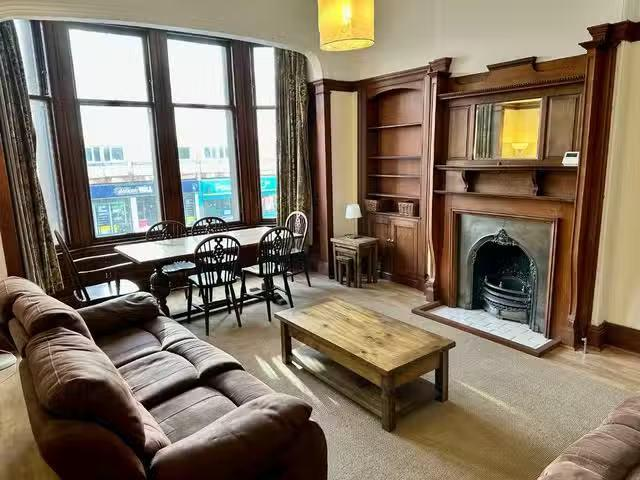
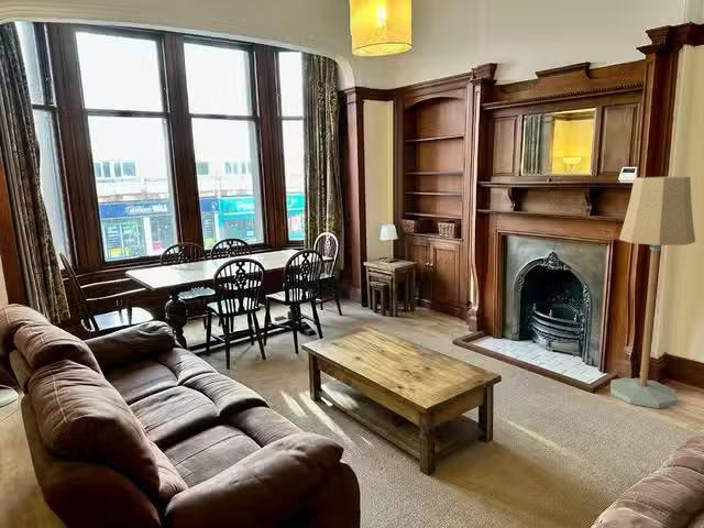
+ floor lamp [609,176,696,409]
